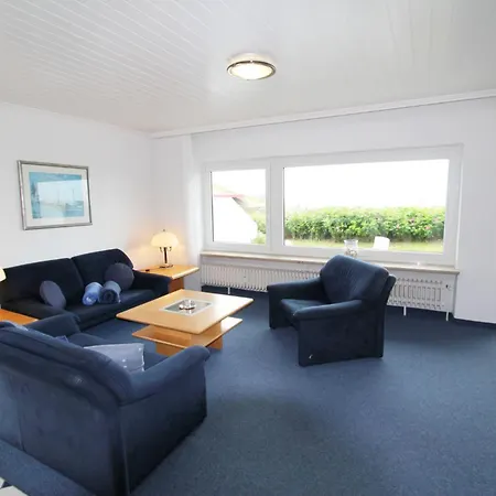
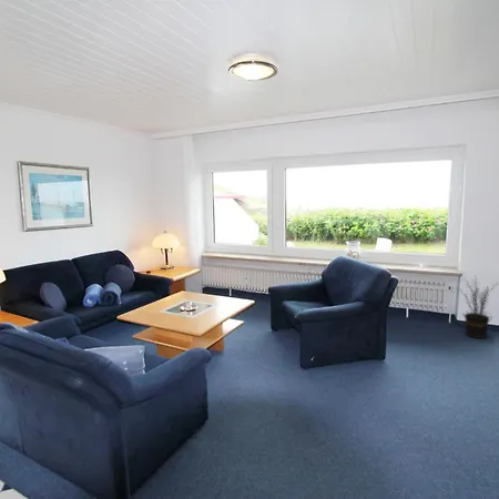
+ potted plant [458,276,499,339]
